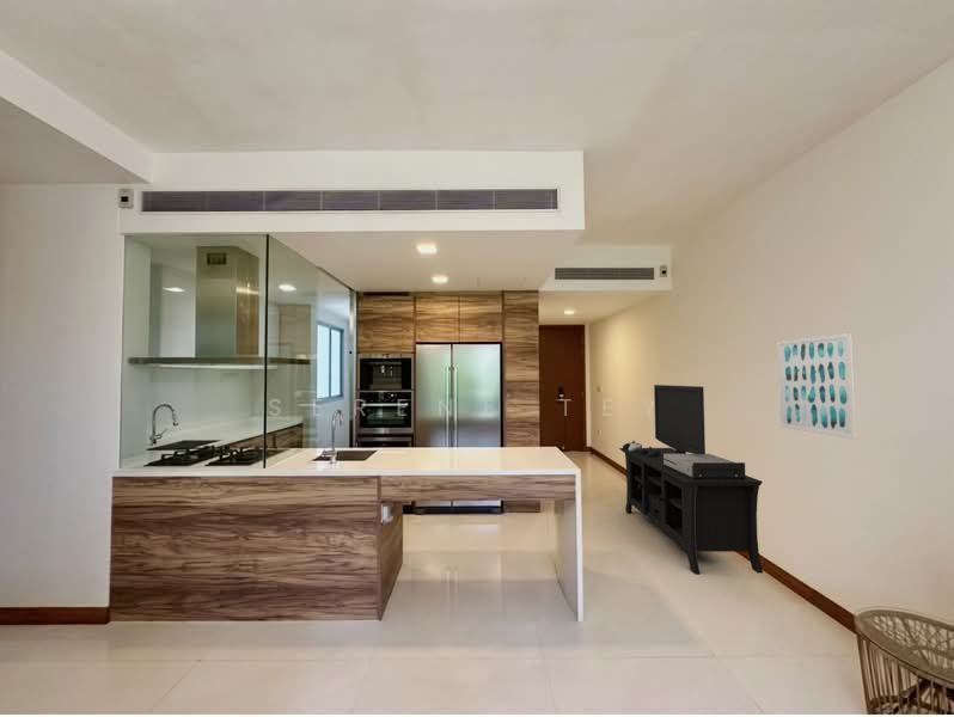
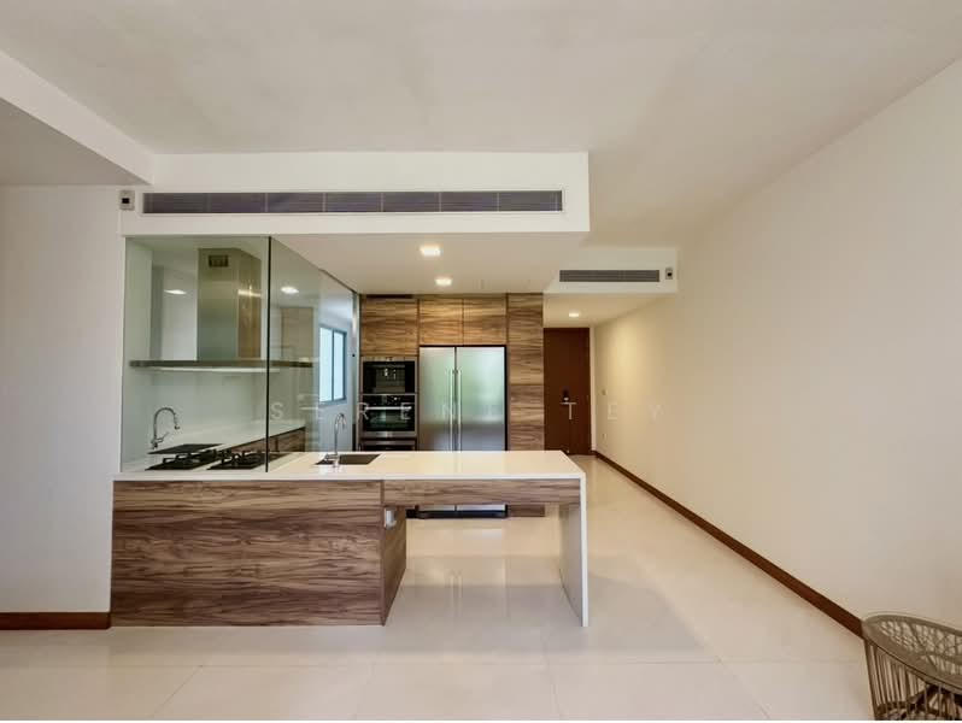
- wall art [777,332,857,440]
- media console [618,384,764,575]
